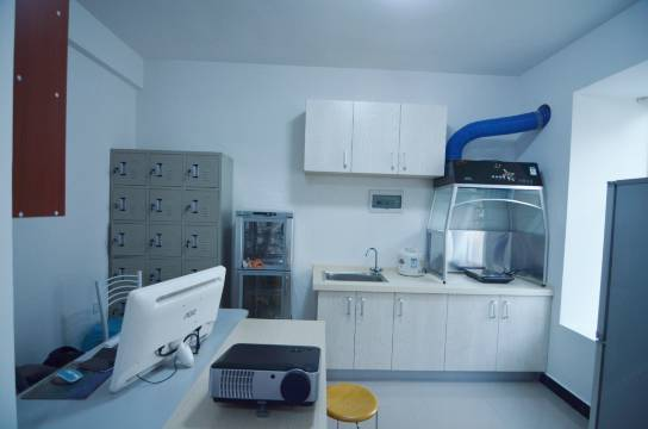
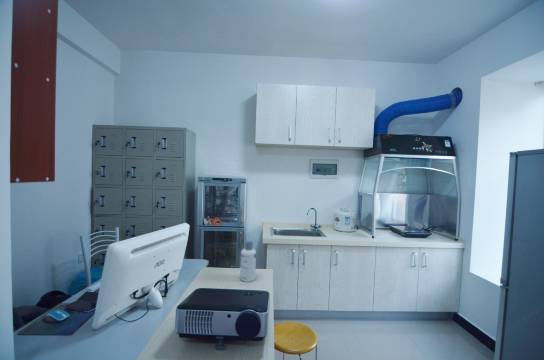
+ screw cap bottle [239,240,257,283]
